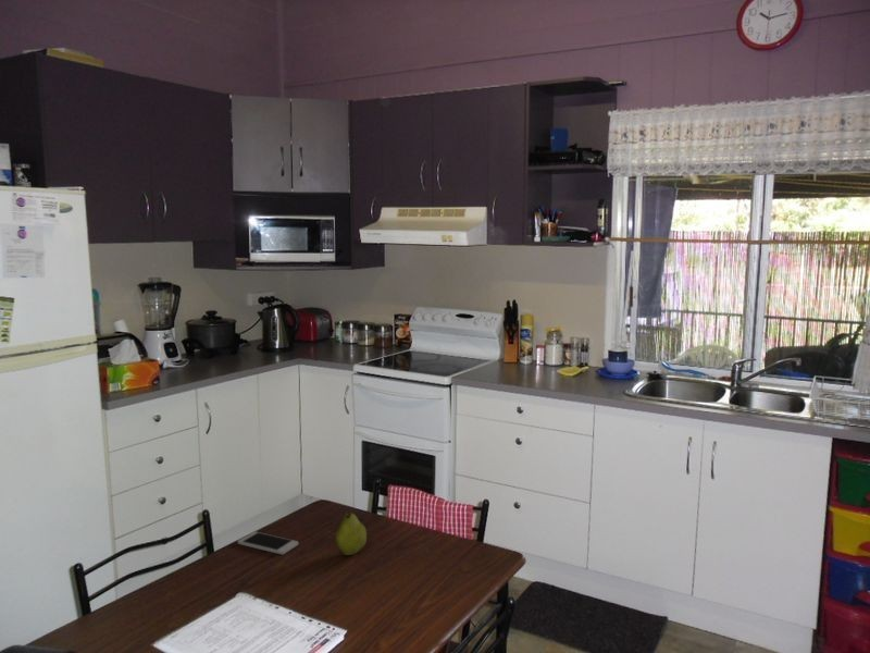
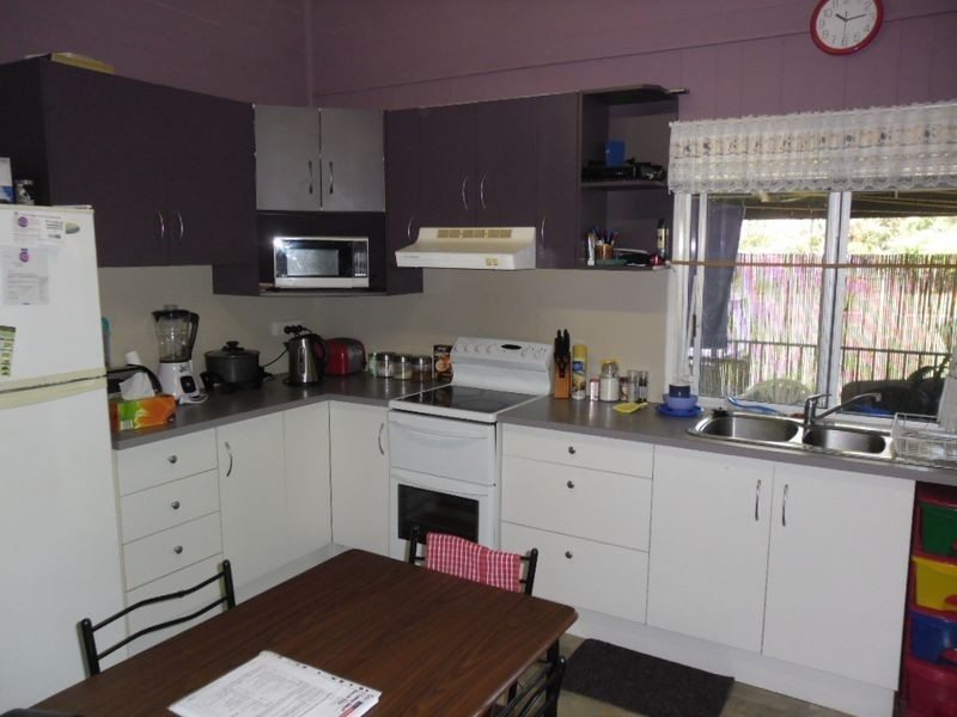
- fruit [334,512,368,556]
- smartphone [237,531,299,555]
